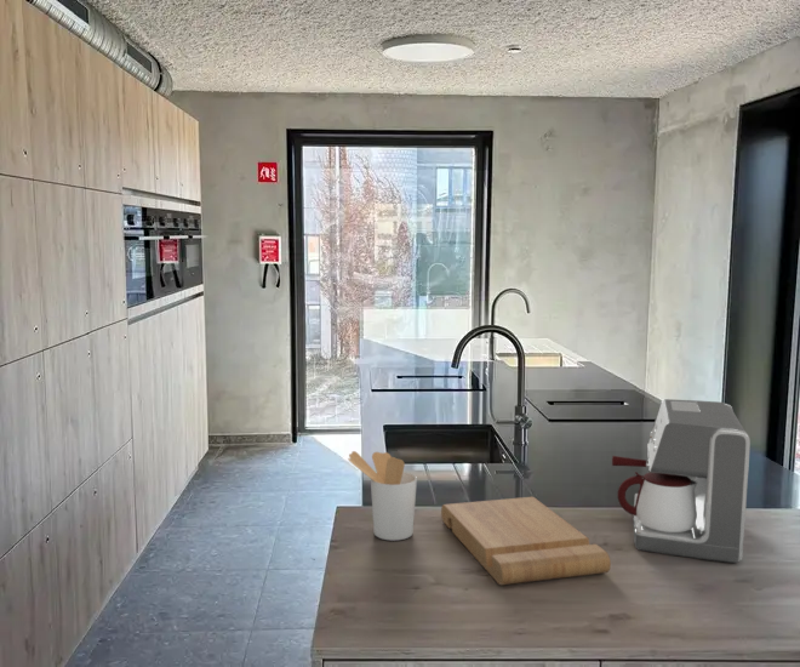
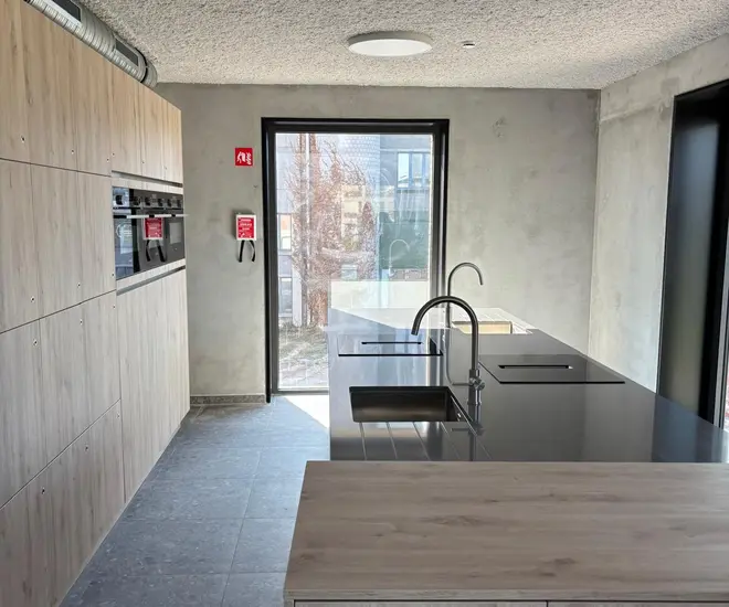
- utensil holder [347,450,418,542]
- cutting board [440,496,612,586]
- coffee maker [611,398,752,564]
